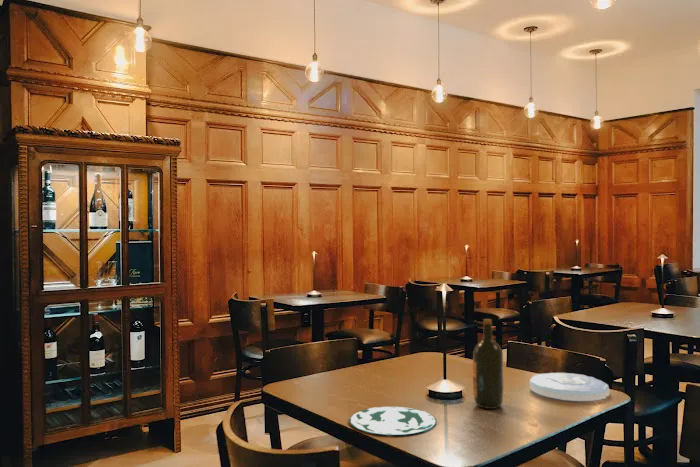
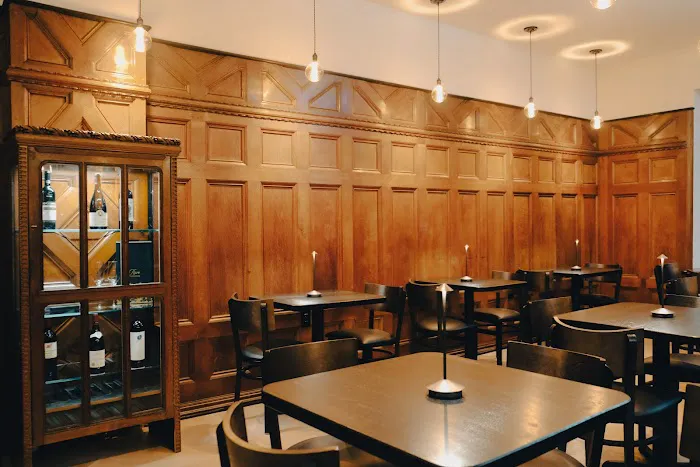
- plate [348,406,437,436]
- wine bottle [472,318,505,410]
- plate [528,372,611,402]
